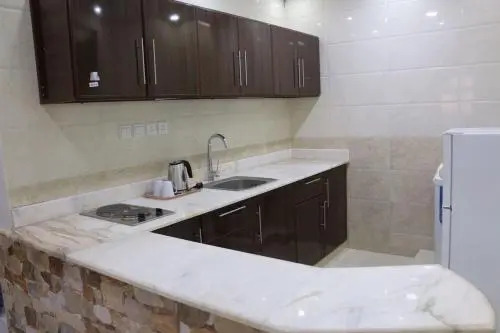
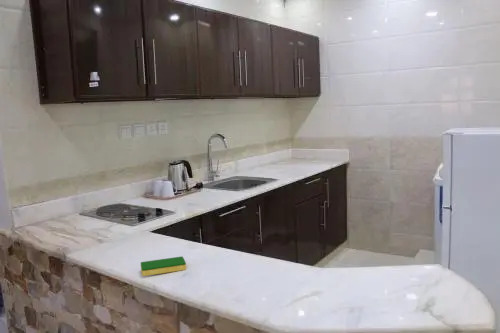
+ dish sponge [140,255,187,277]
